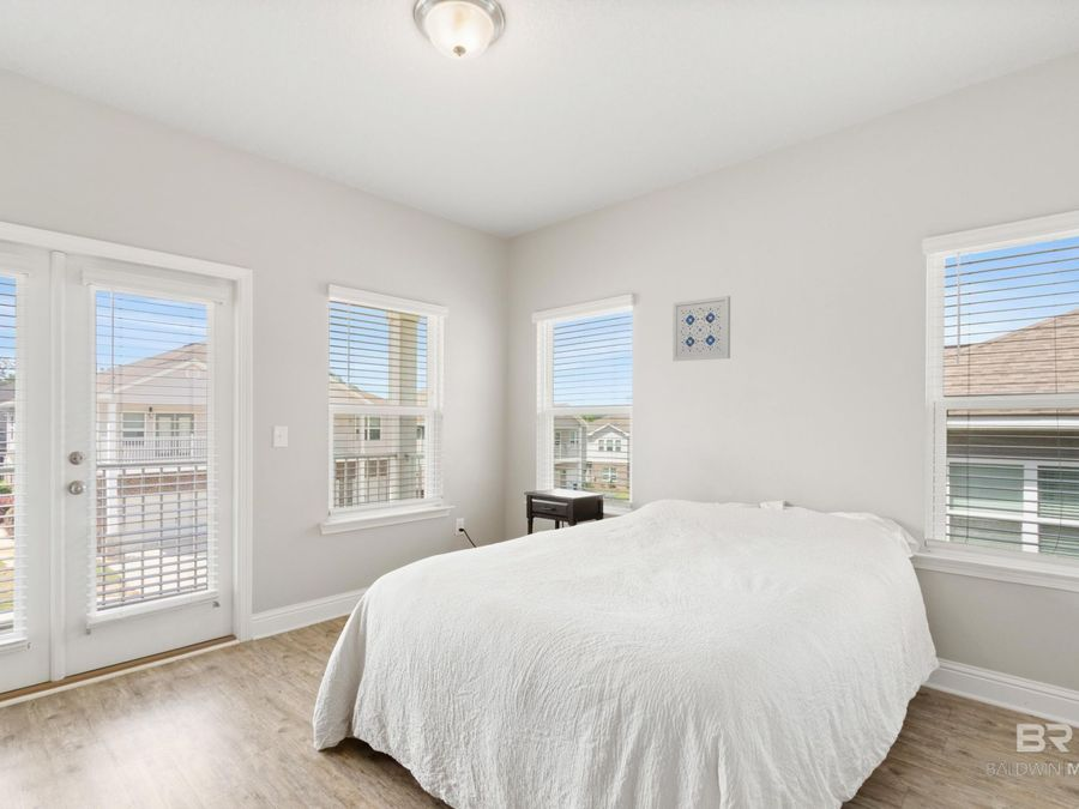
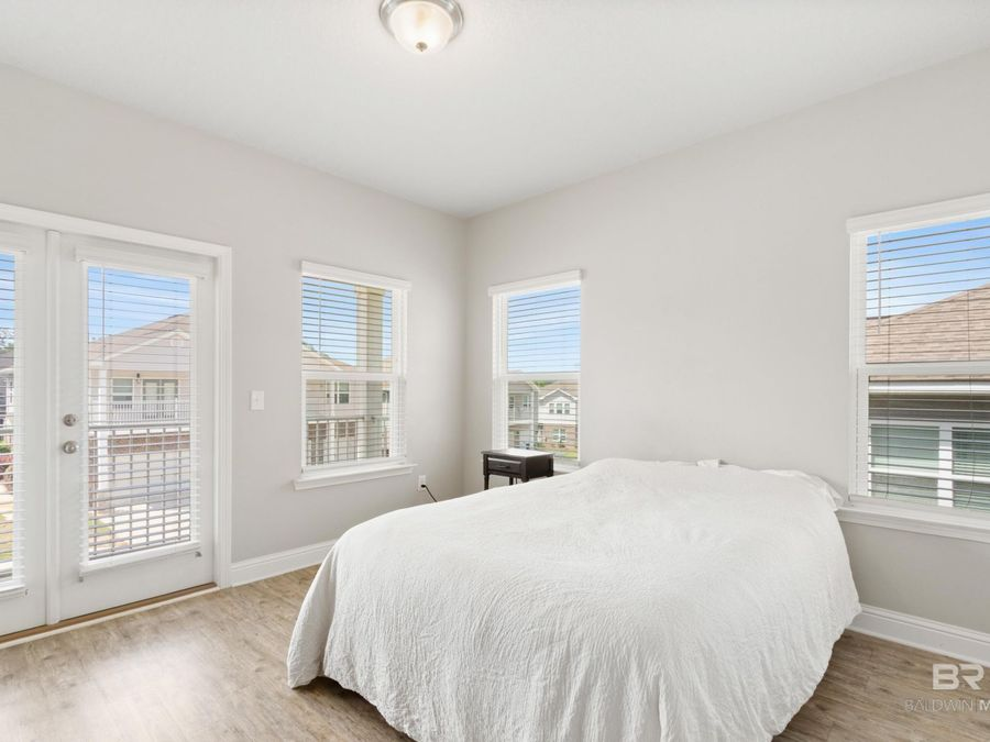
- wall art [671,295,731,362]
